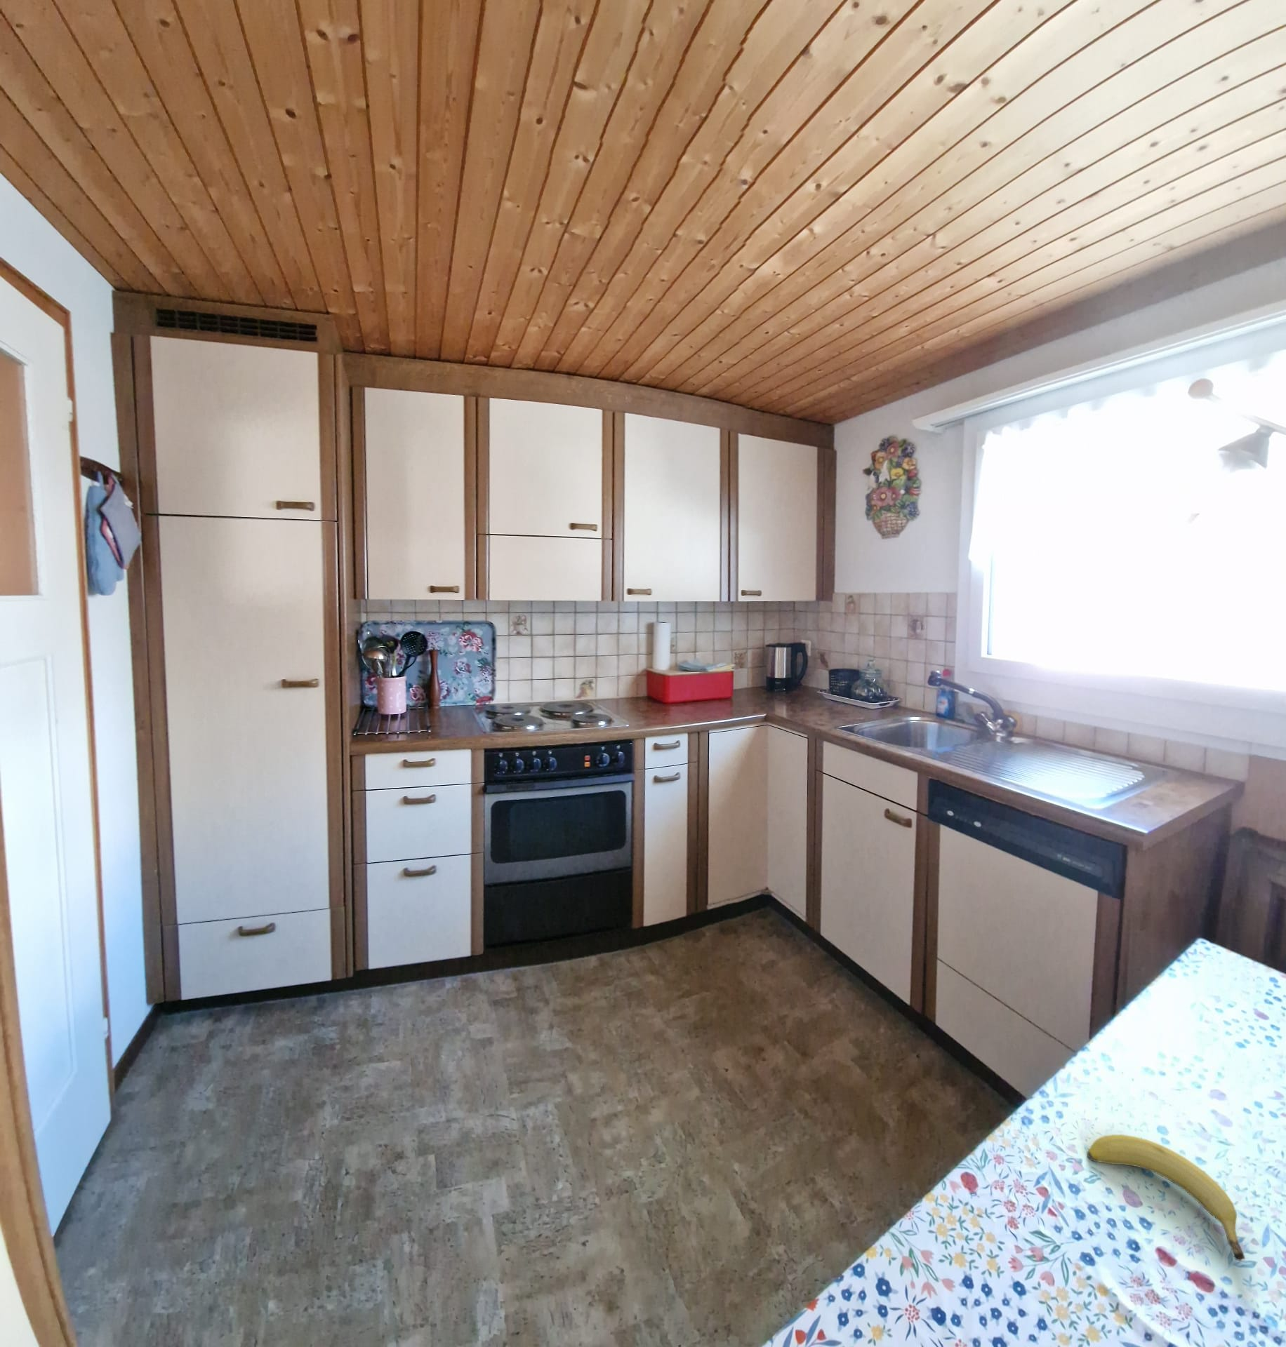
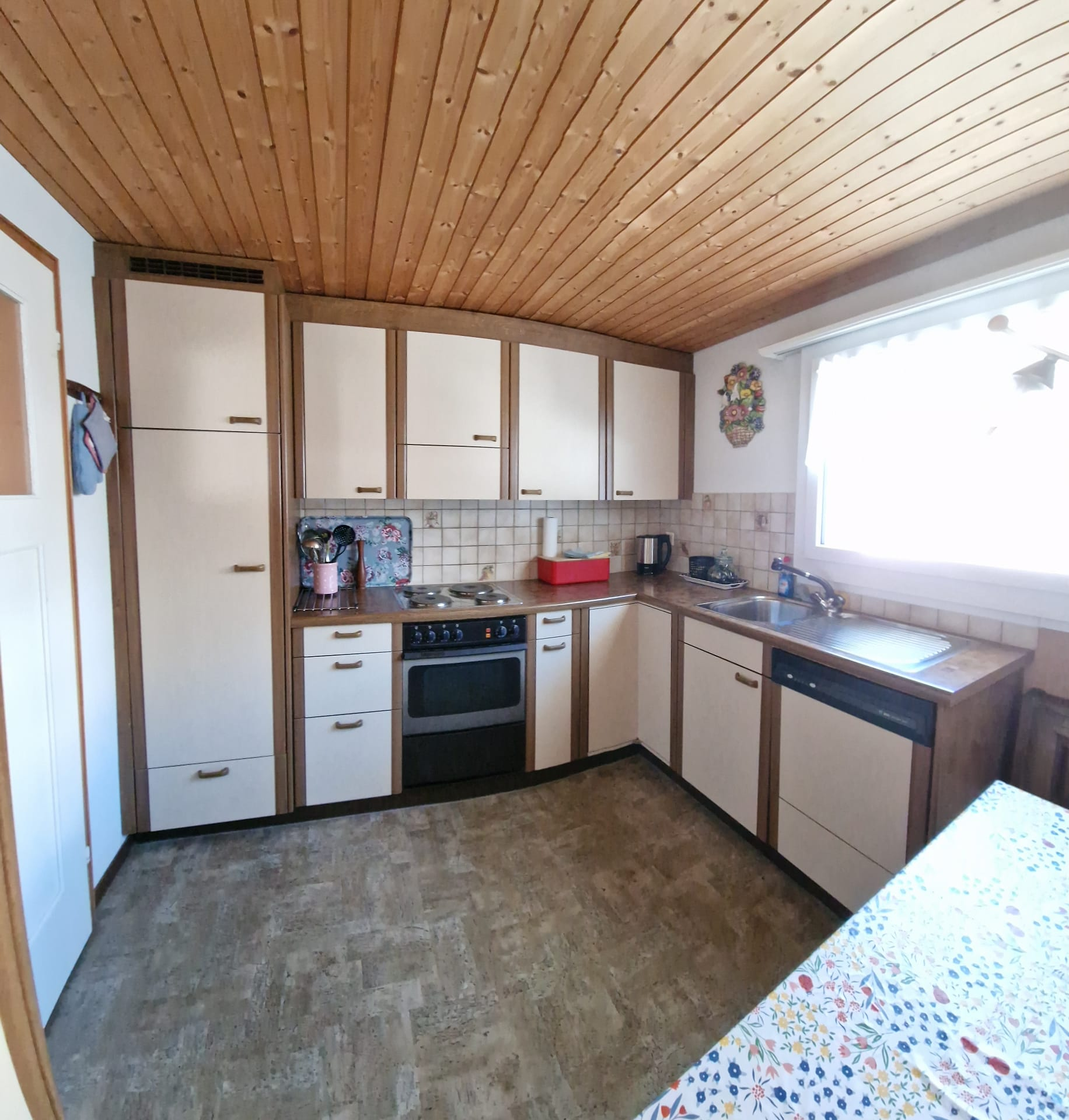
- fruit [1086,1134,1246,1262]
